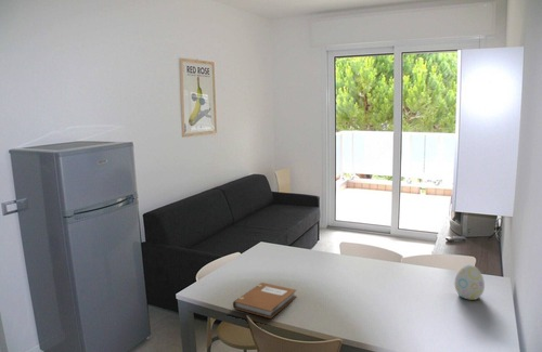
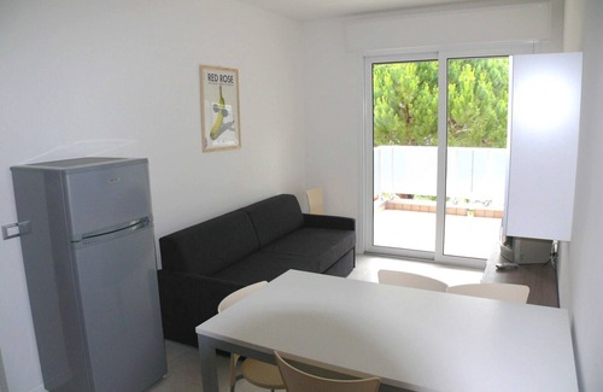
- notebook [232,282,297,320]
- decorative egg [453,263,486,301]
